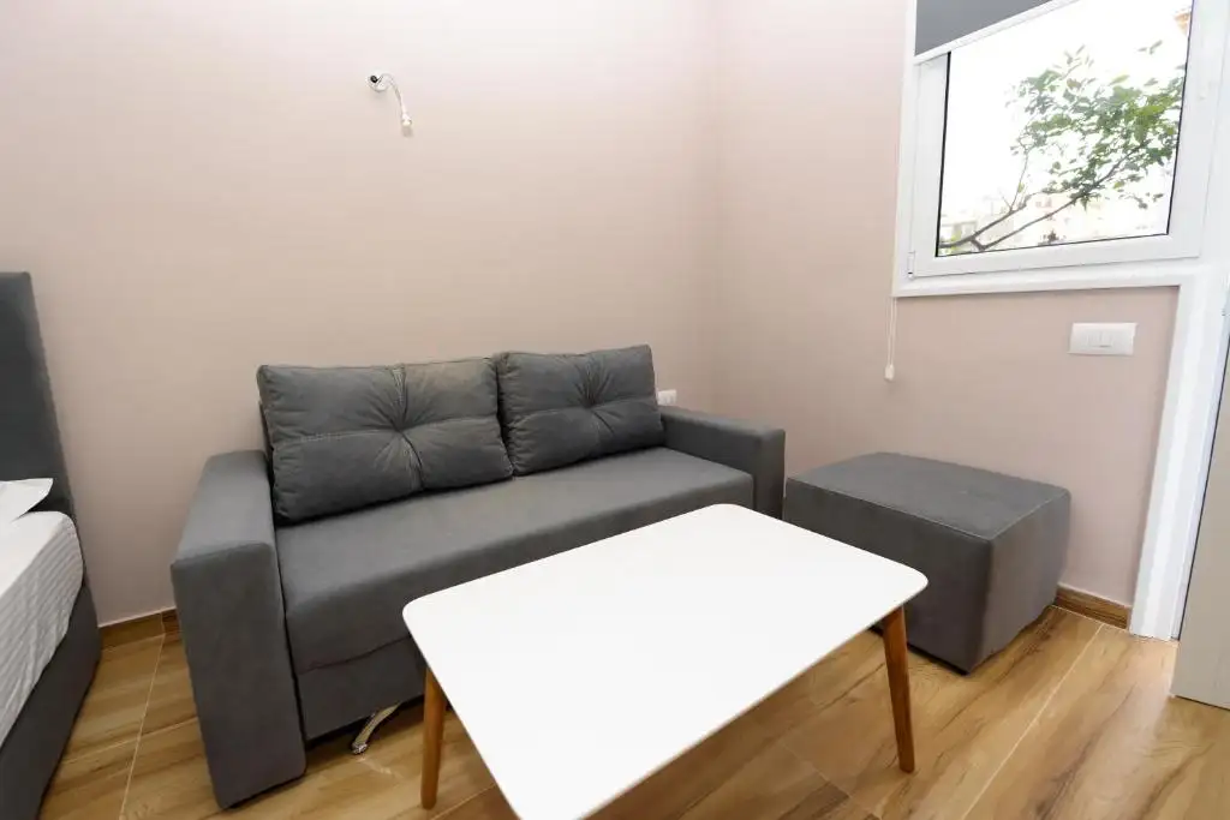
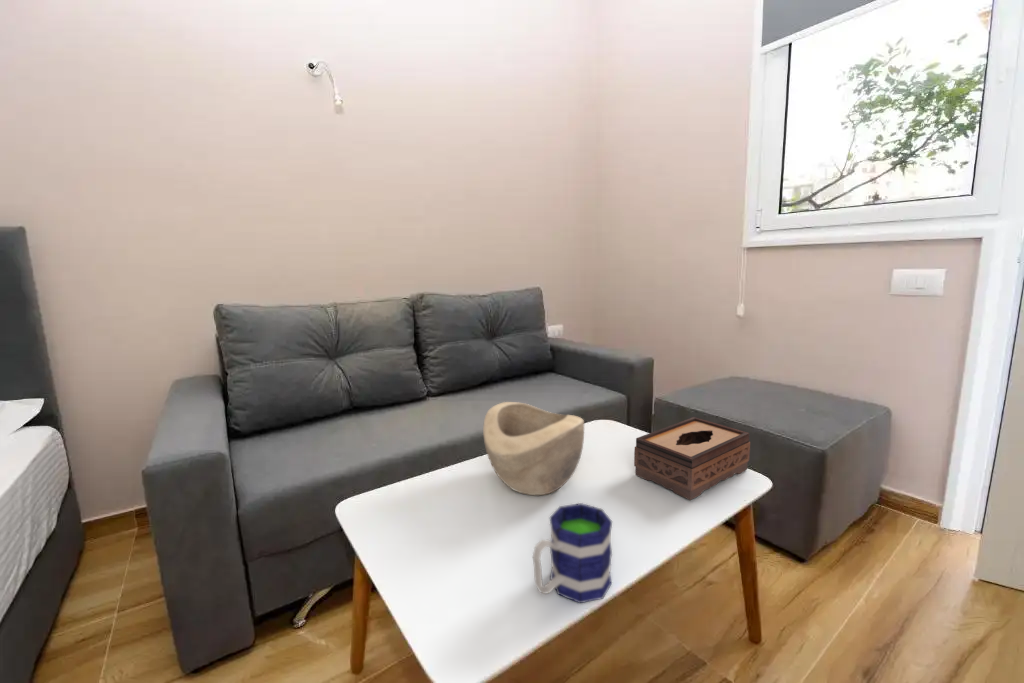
+ tissue box [633,416,751,501]
+ mug [532,502,613,604]
+ decorative bowl [482,401,585,496]
